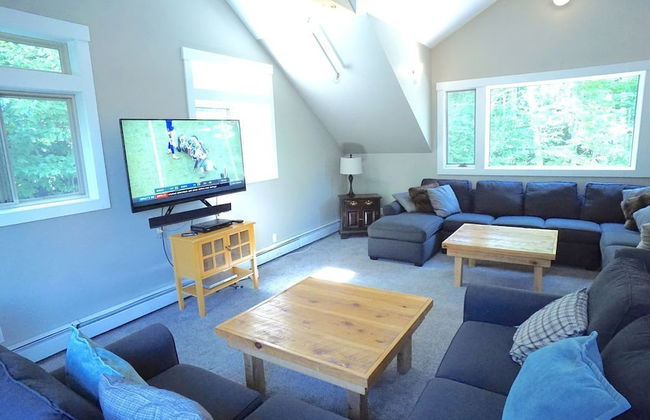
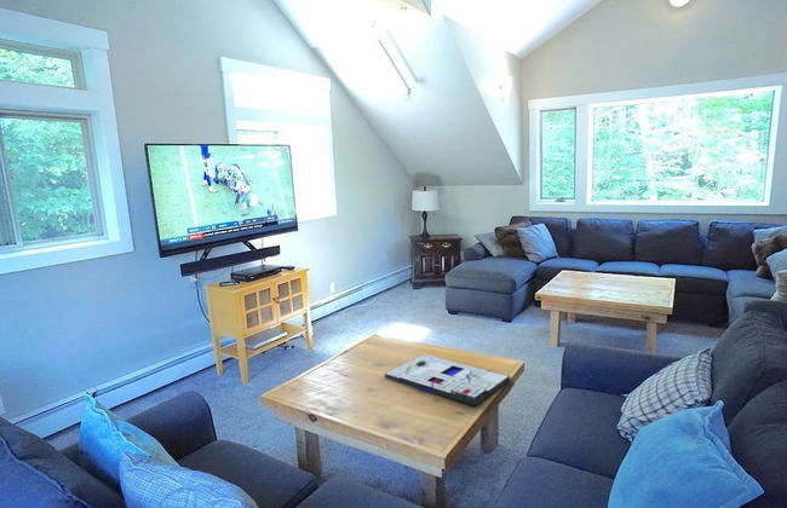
+ board game [384,353,511,408]
